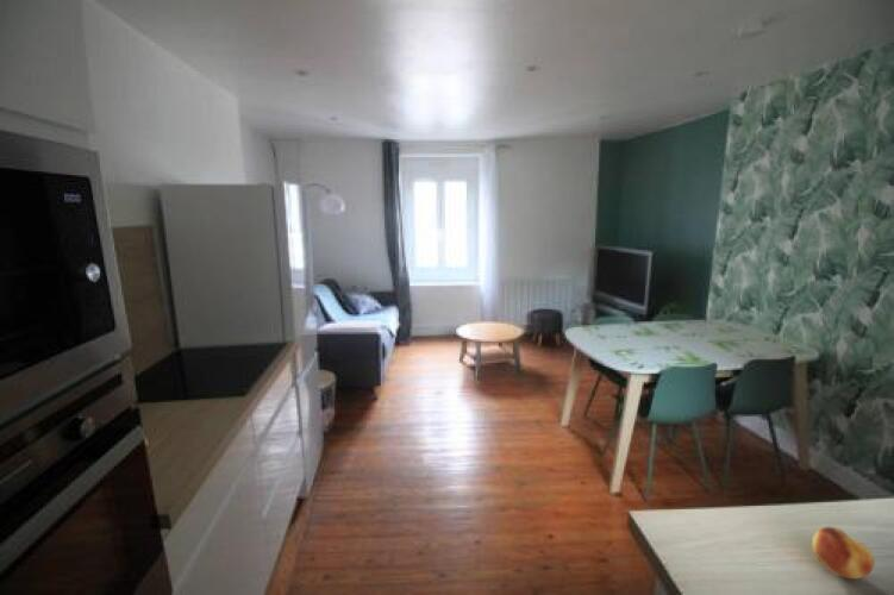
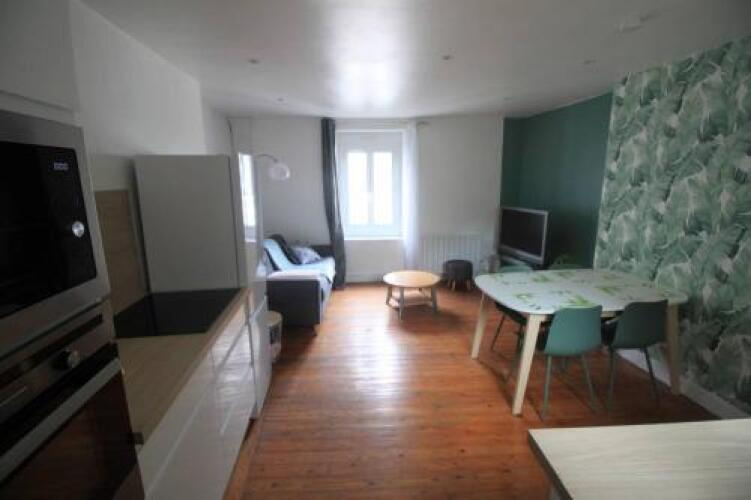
- fruit [811,526,876,580]
